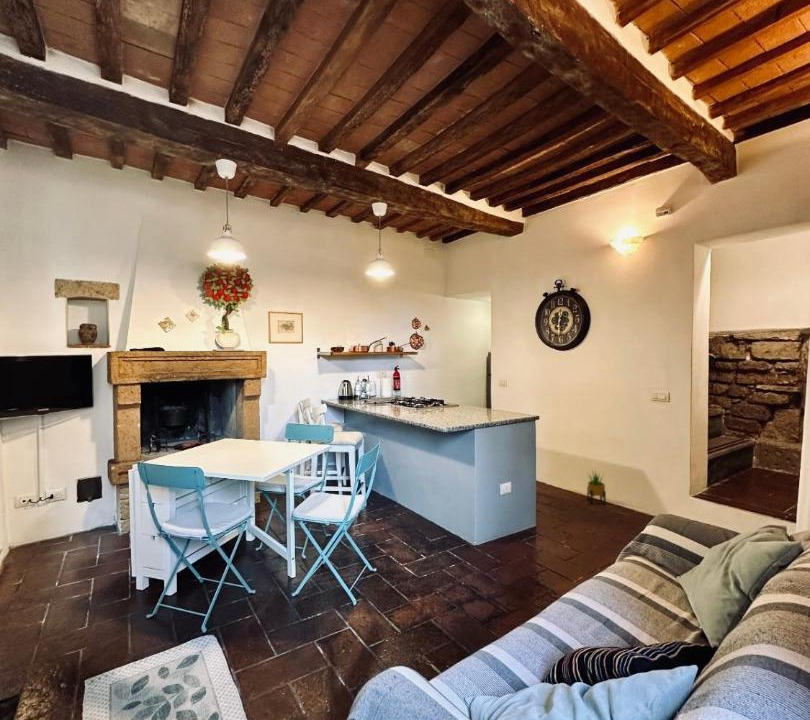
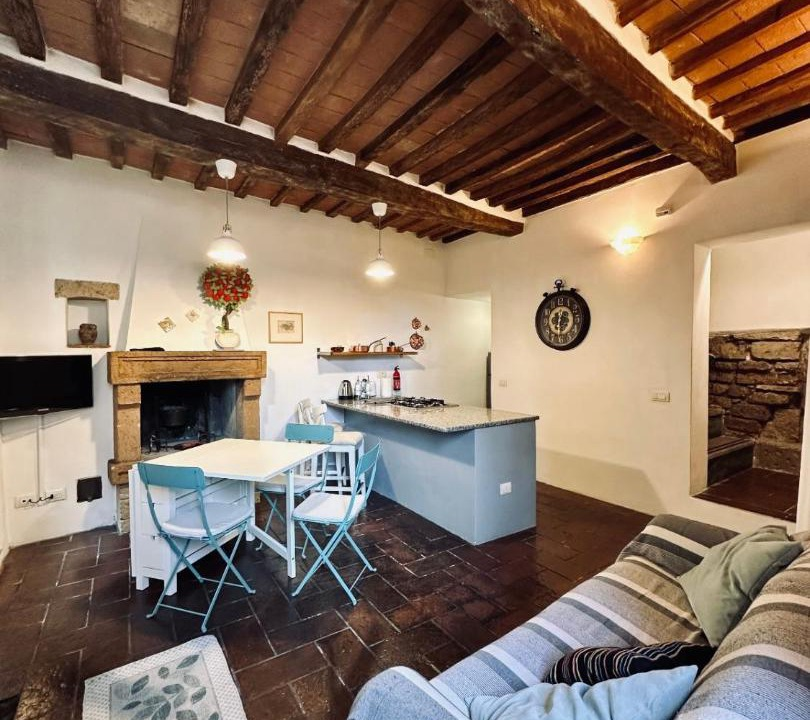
- potted plant [586,467,607,506]
